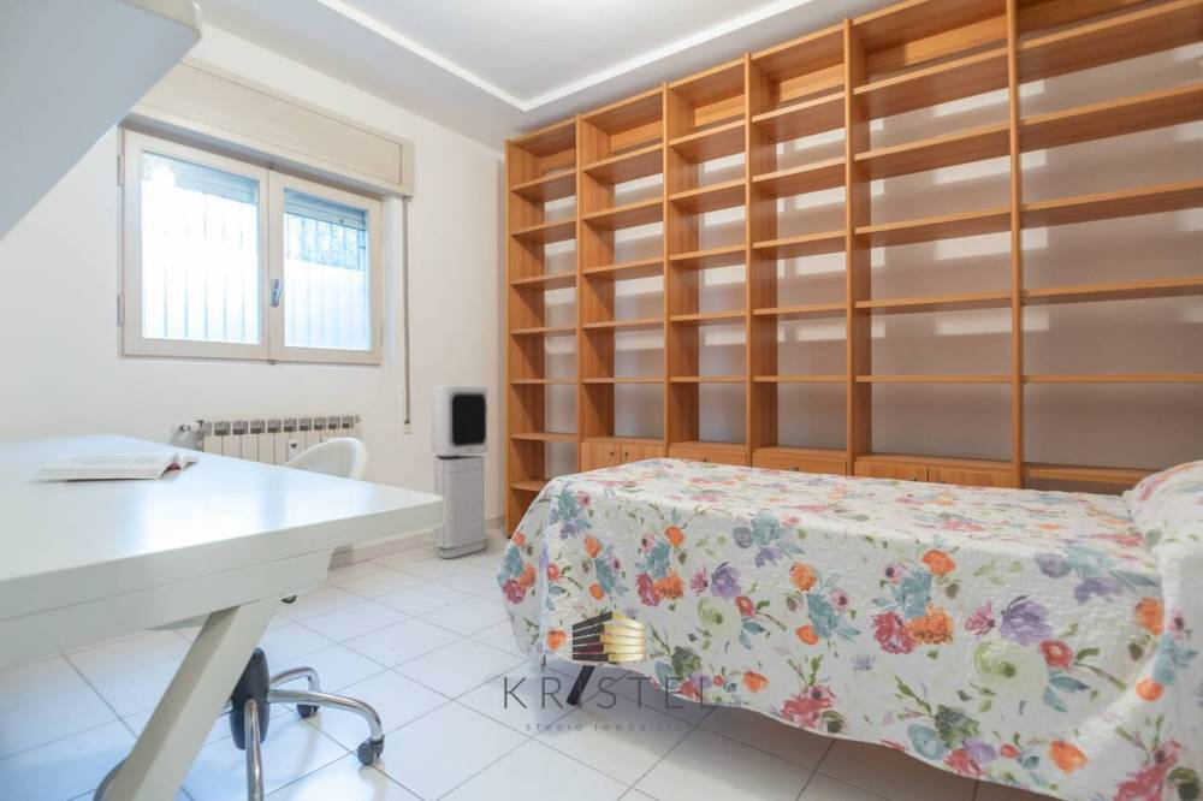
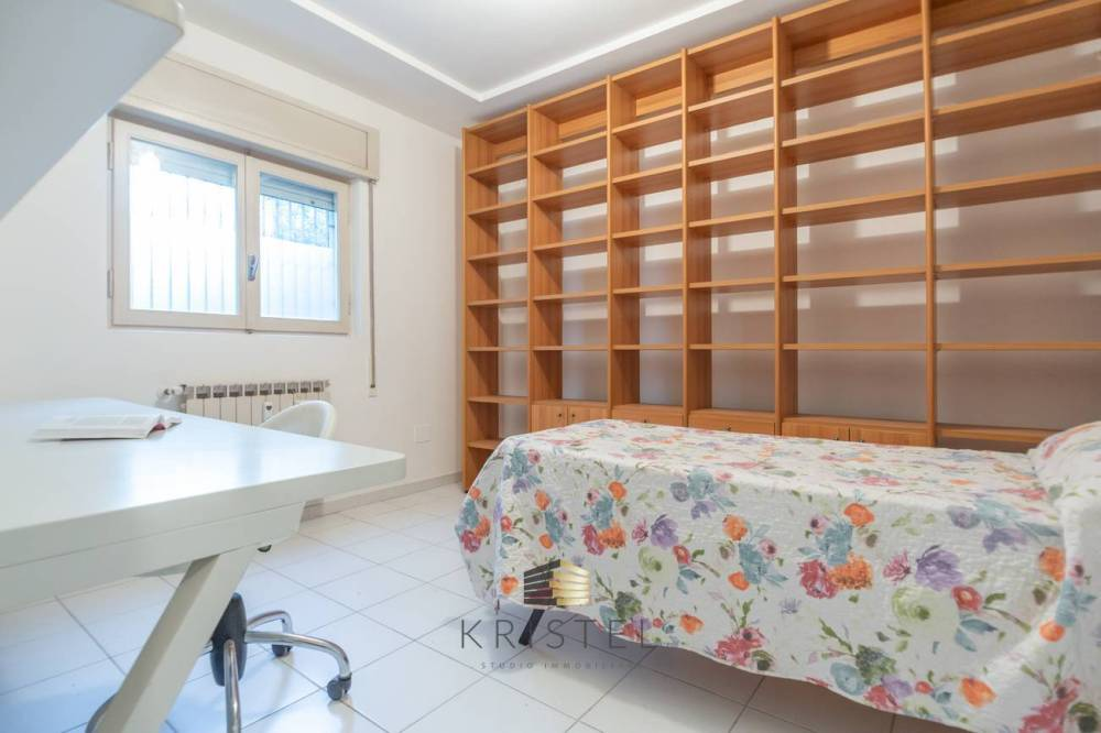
- air purifier [429,385,490,559]
